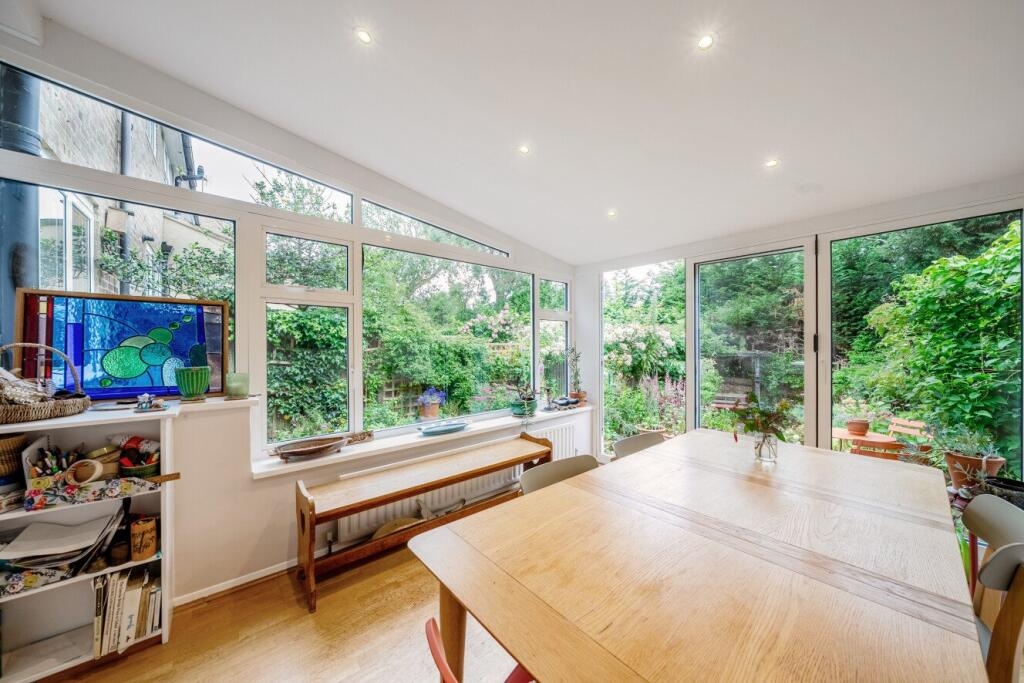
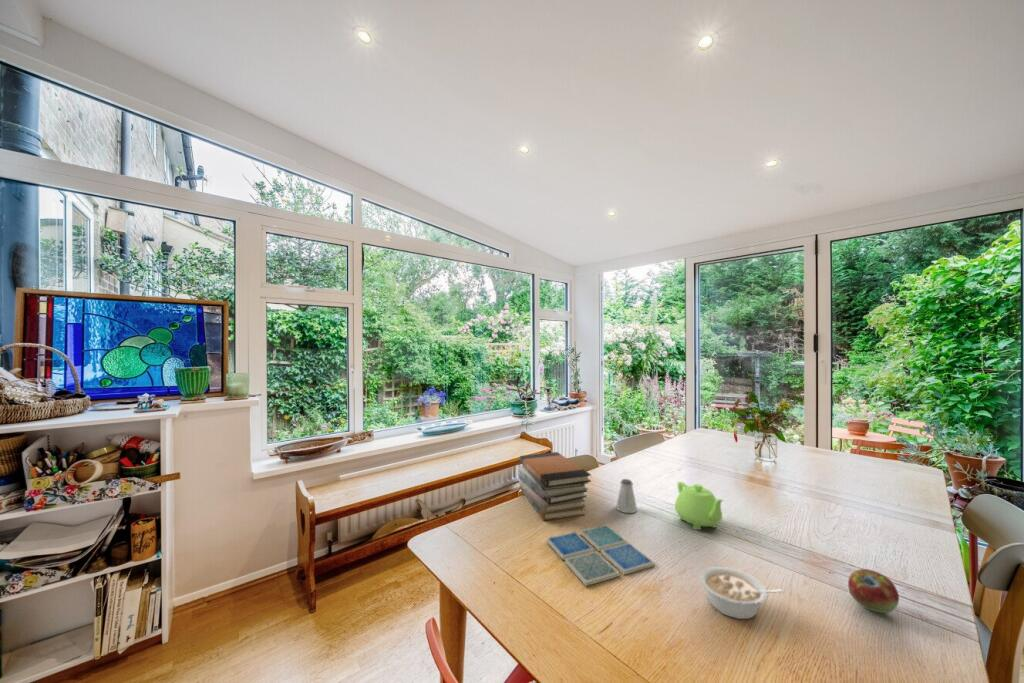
+ legume [698,566,784,620]
+ book stack [517,451,592,522]
+ saltshaker [615,478,638,514]
+ fruit [847,568,900,614]
+ teapot [674,481,724,531]
+ drink coaster [545,524,656,587]
